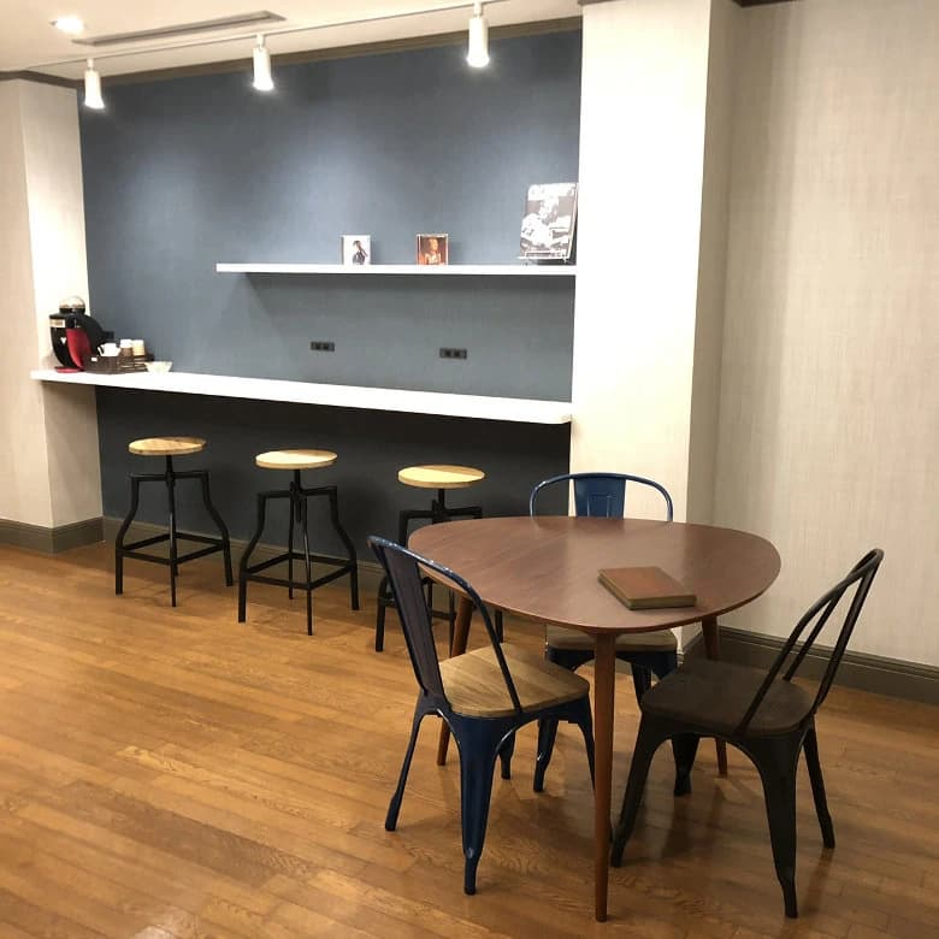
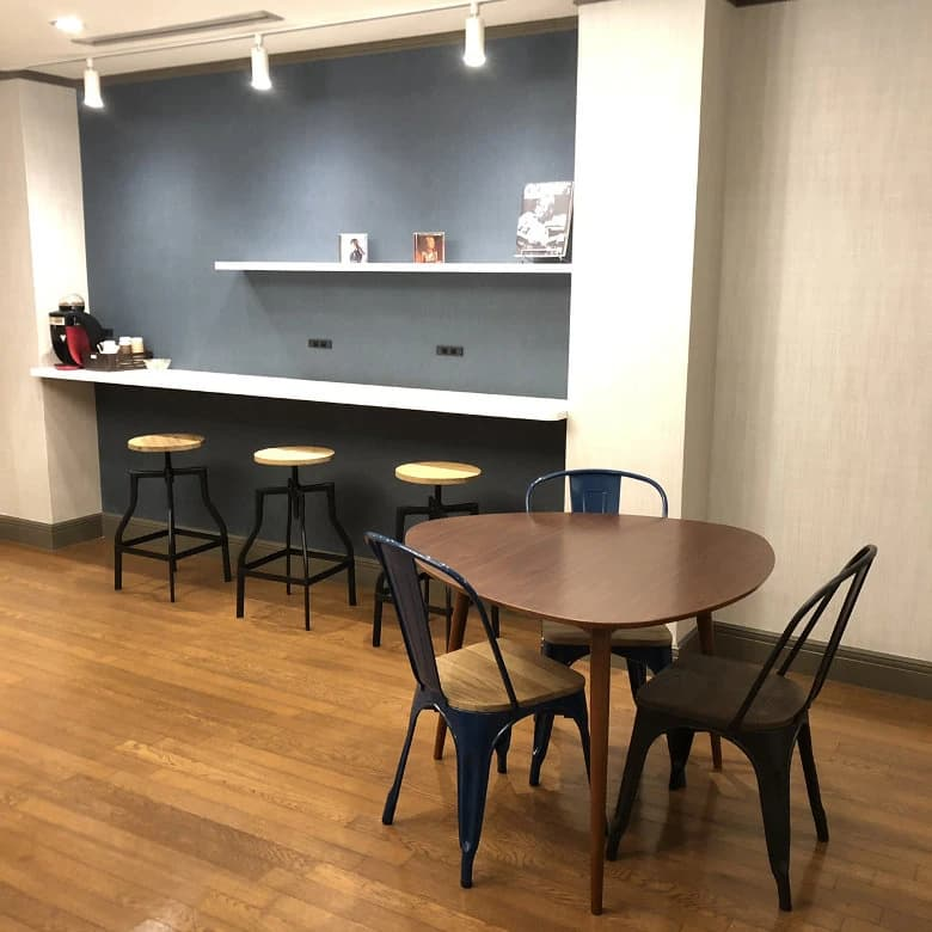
- notebook [596,565,698,610]
